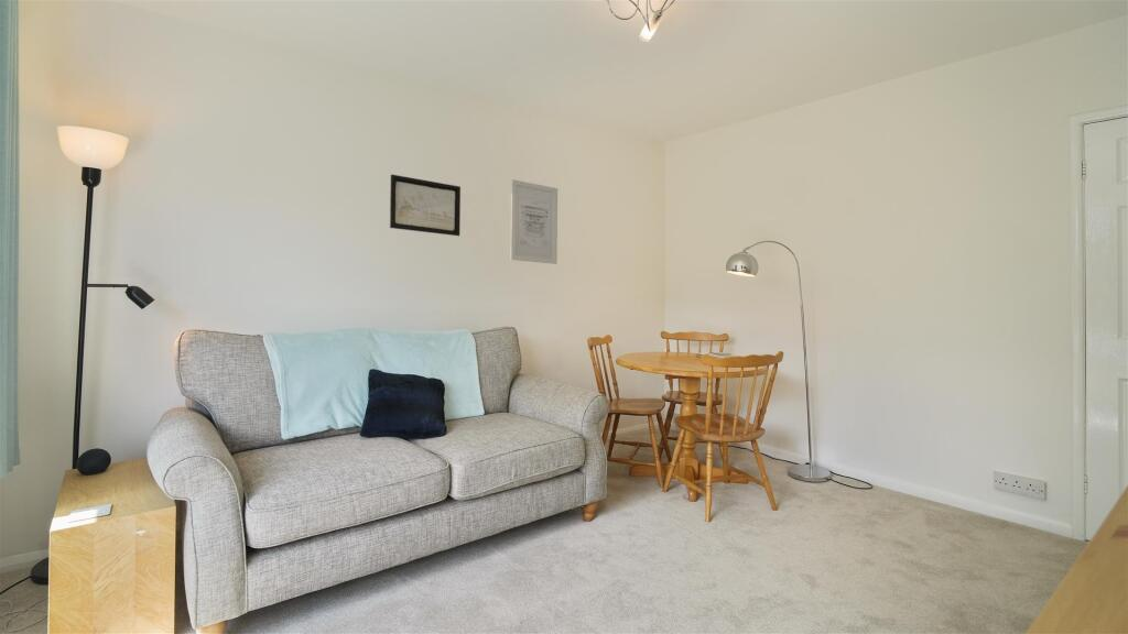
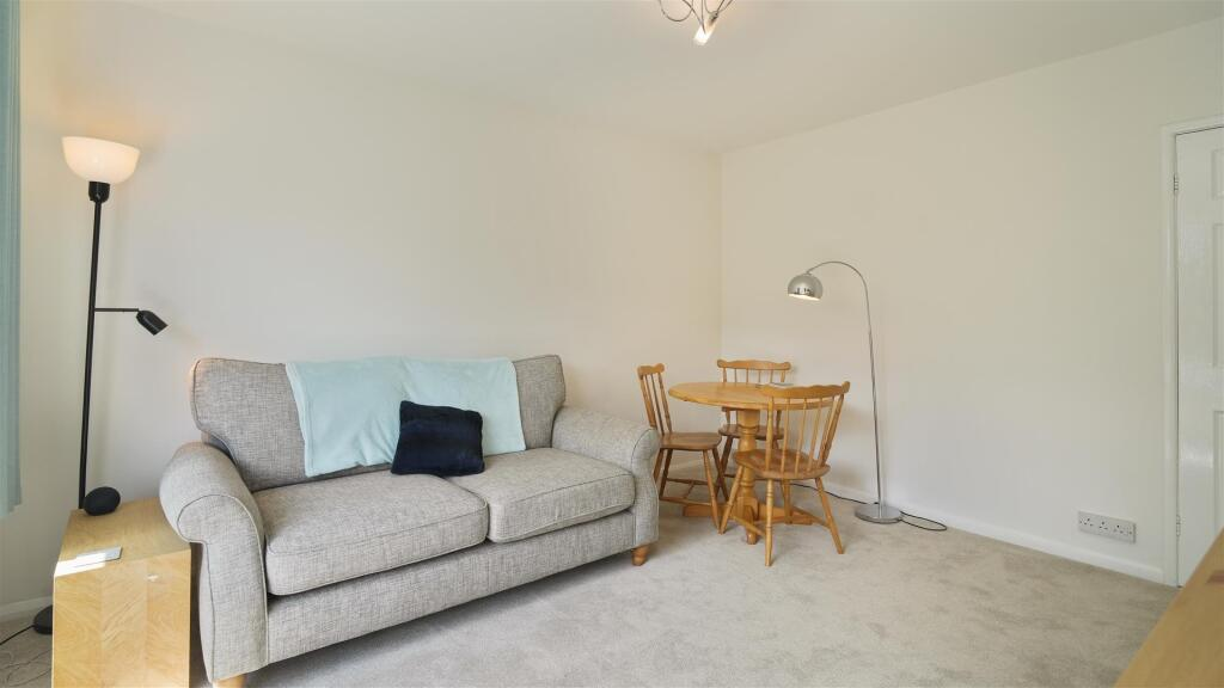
- wall art [509,178,558,265]
- wall art [389,173,462,237]
